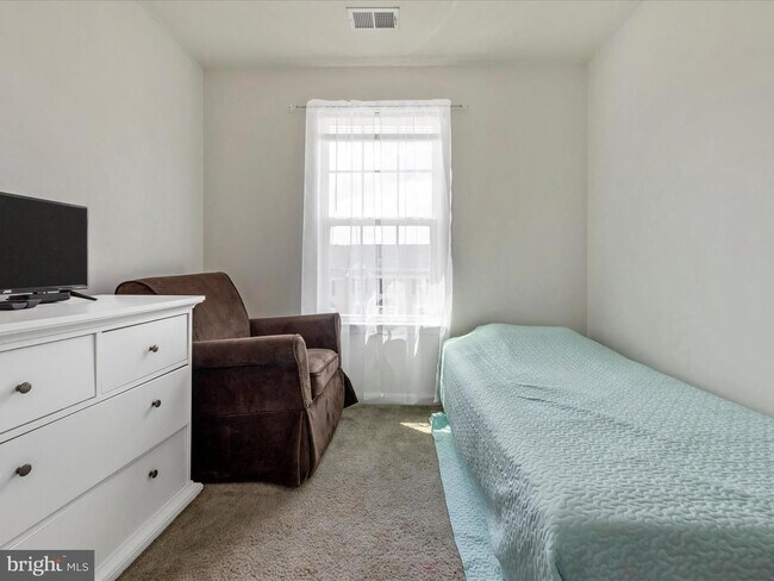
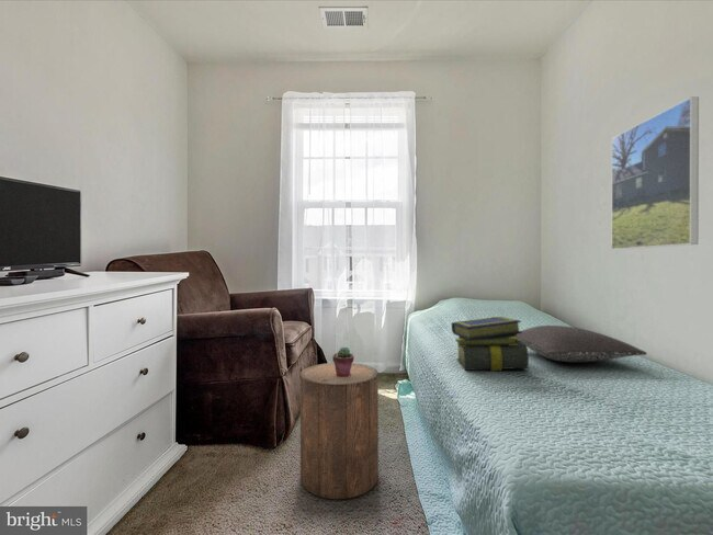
+ stool [299,362,380,500]
+ pillow [517,325,648,363]
+ potted succulent [331,346,355,377]
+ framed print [610,95,700,251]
+ stack of books [451,316,530,372]
